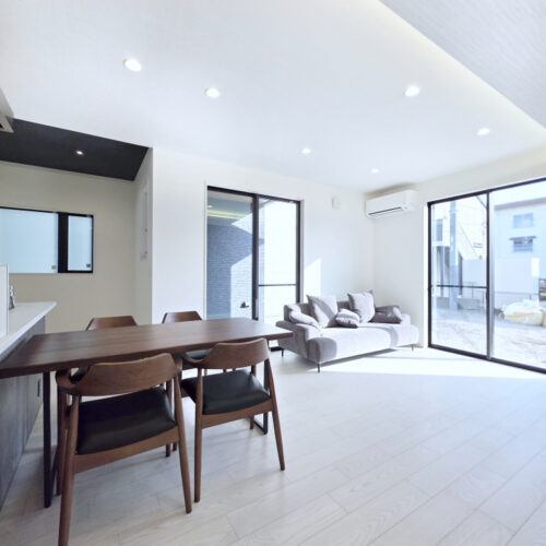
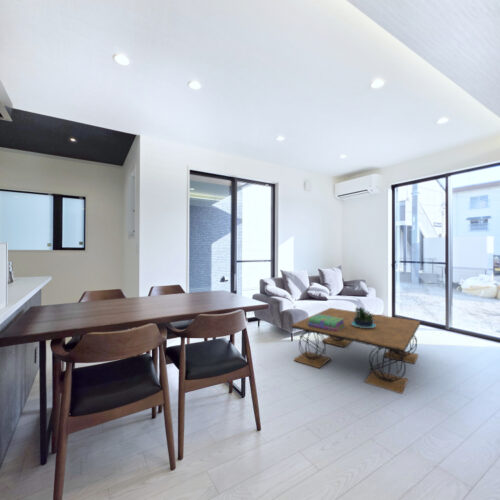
+ coffee table [291,307,421,395]
+ potted plant [351,306,376,328]
+ stack of books [308,314,345,332]
